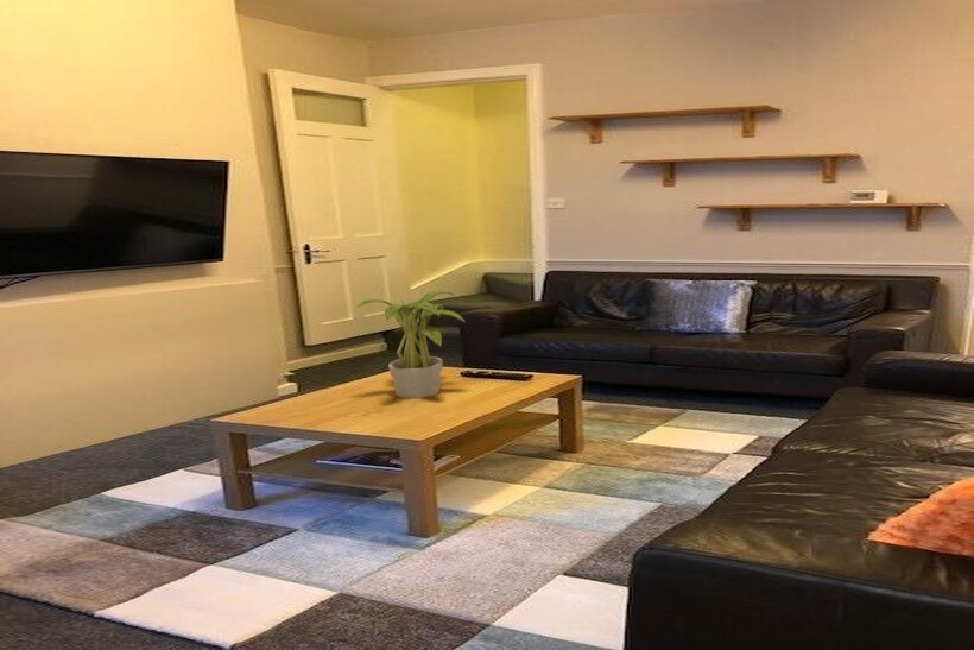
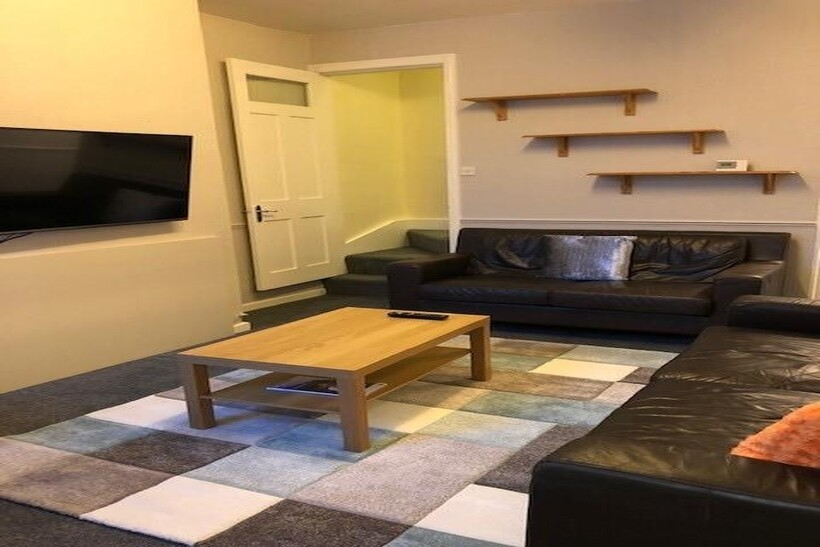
- potted plant [356,290,467,399]
